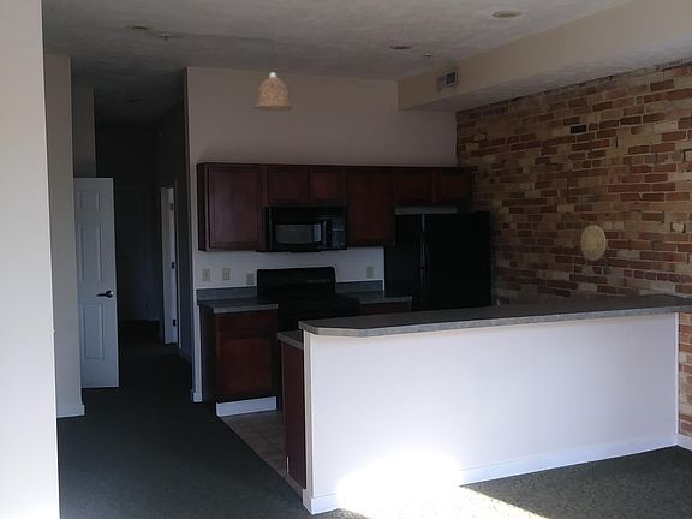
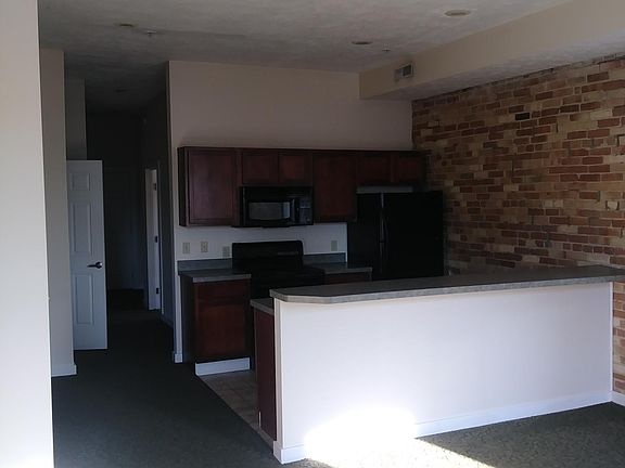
- decorative plate [580,225,607,262]
- pendant lamp [255,40,293,112]
